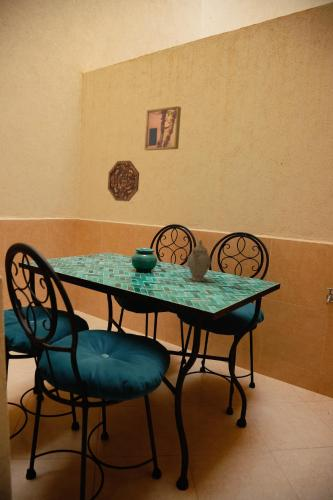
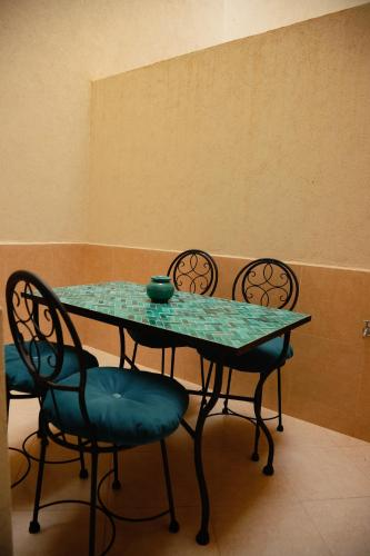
- wall art [144,105,182,151]
- decorative platter [107,160,140,202]
- chinaware [186,239,212,282]
